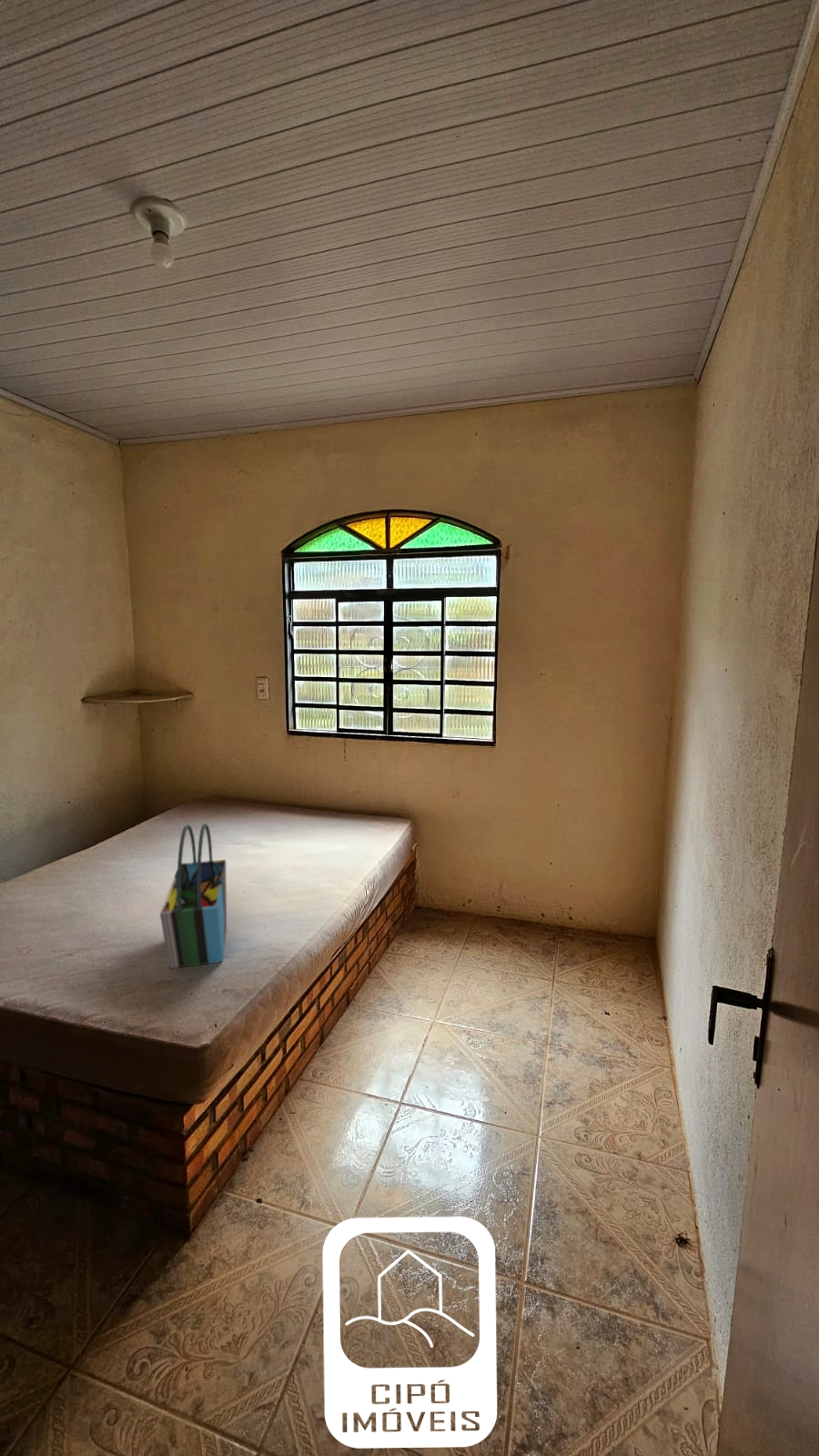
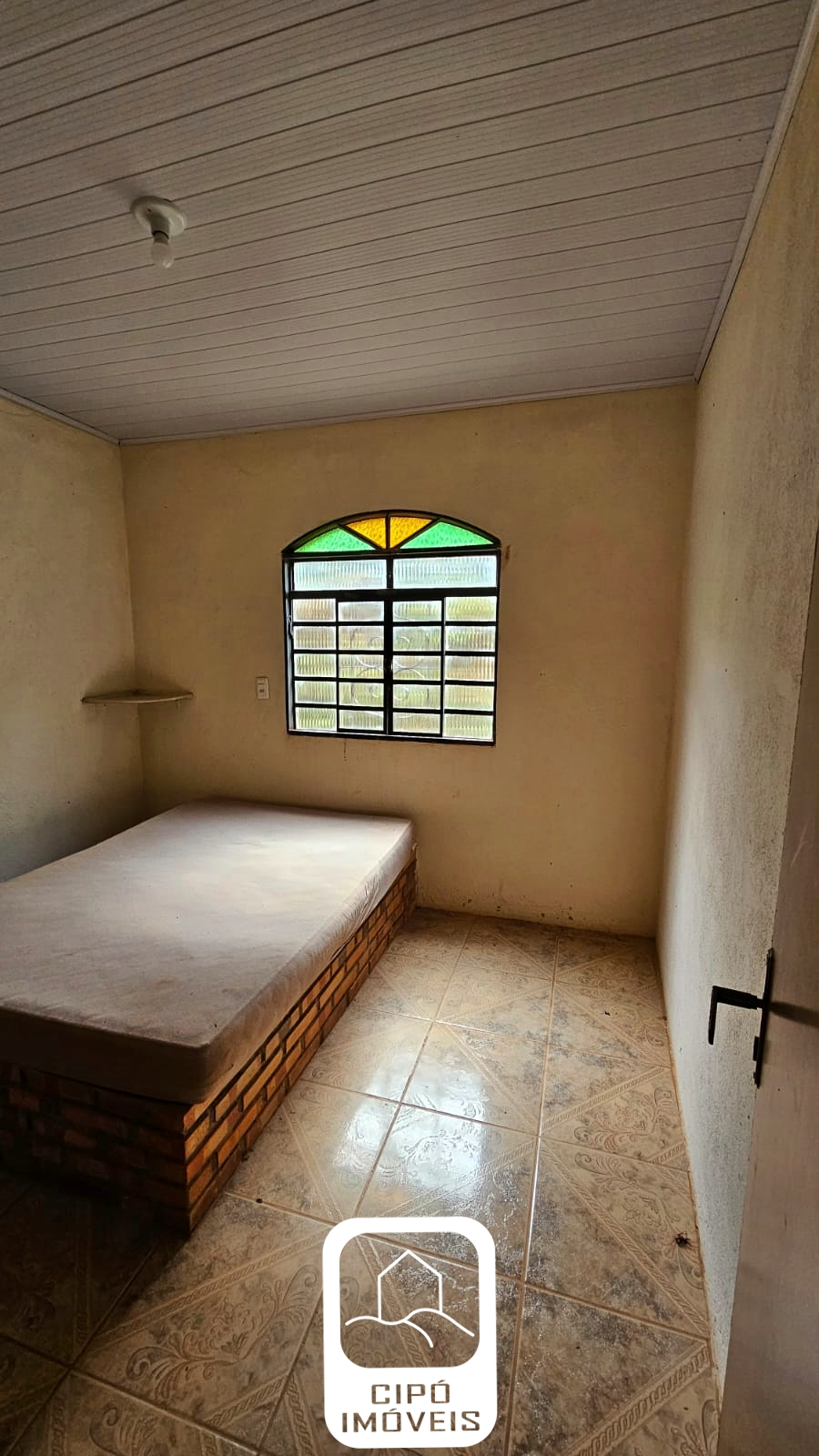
- tote bag [159,823,227,969]
